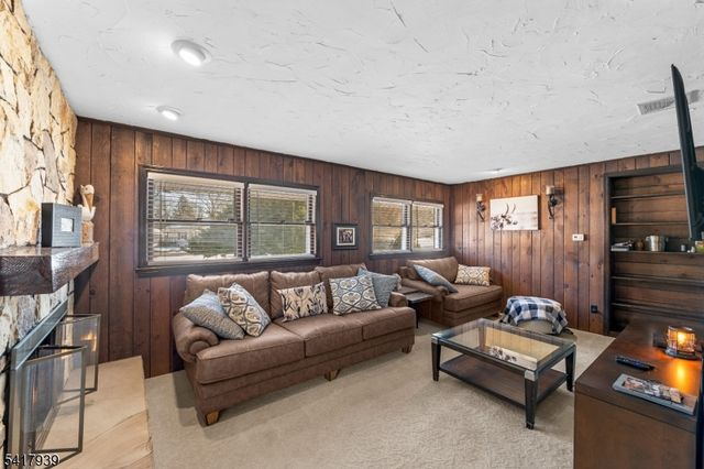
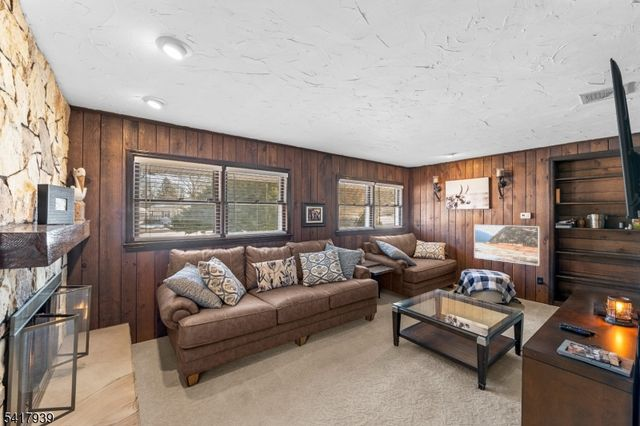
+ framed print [474,224,540,267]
